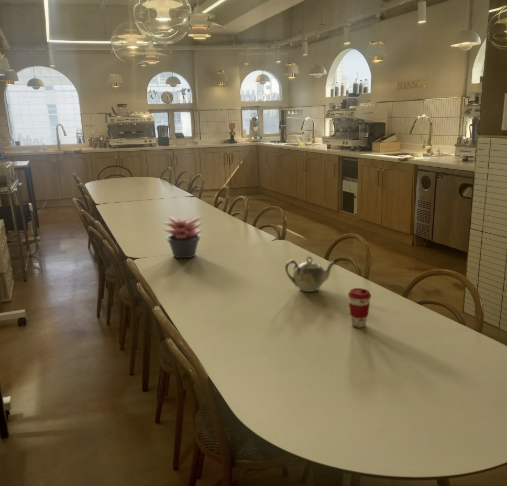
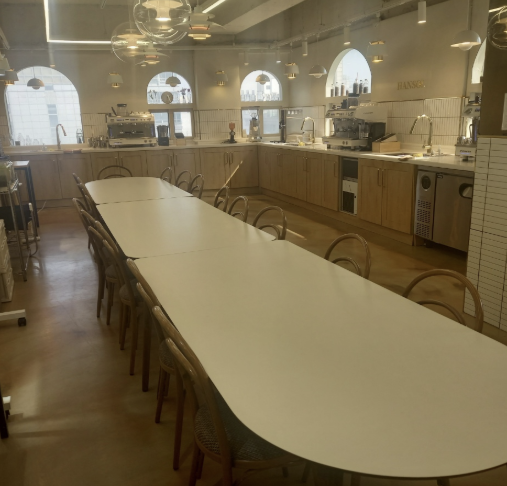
- coffee cup [347,287,372,329]
- teapot [284,255,339,293]
- succulent plant [162,215,203,259]
